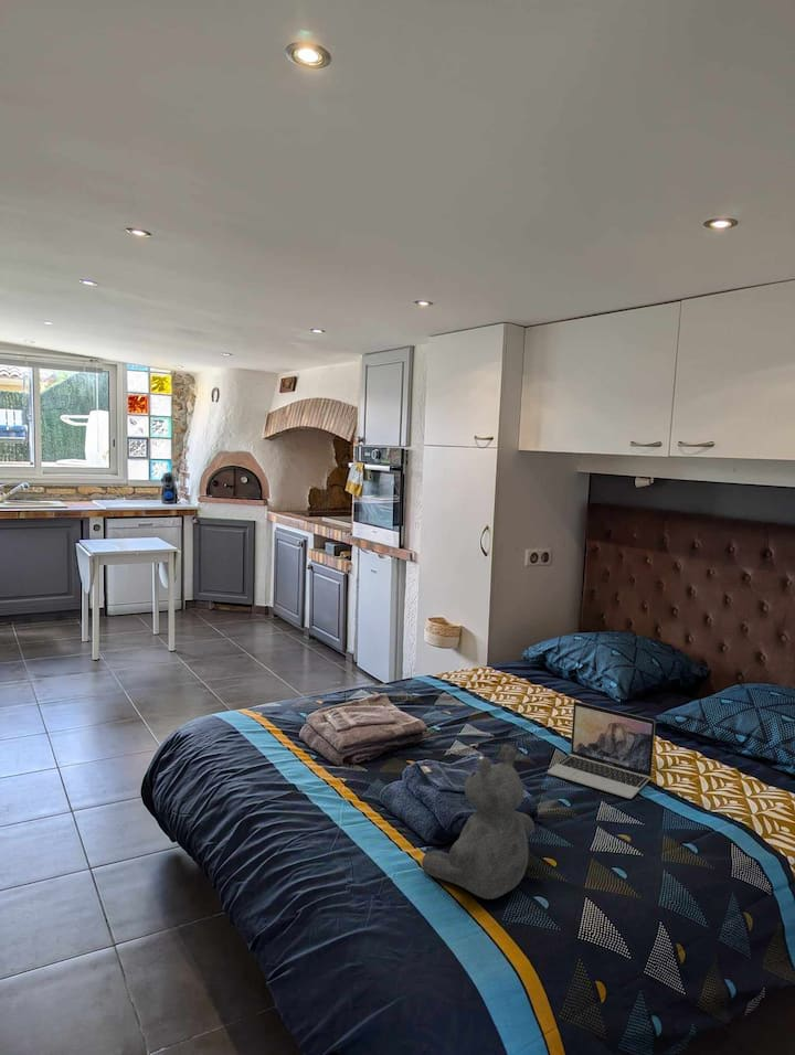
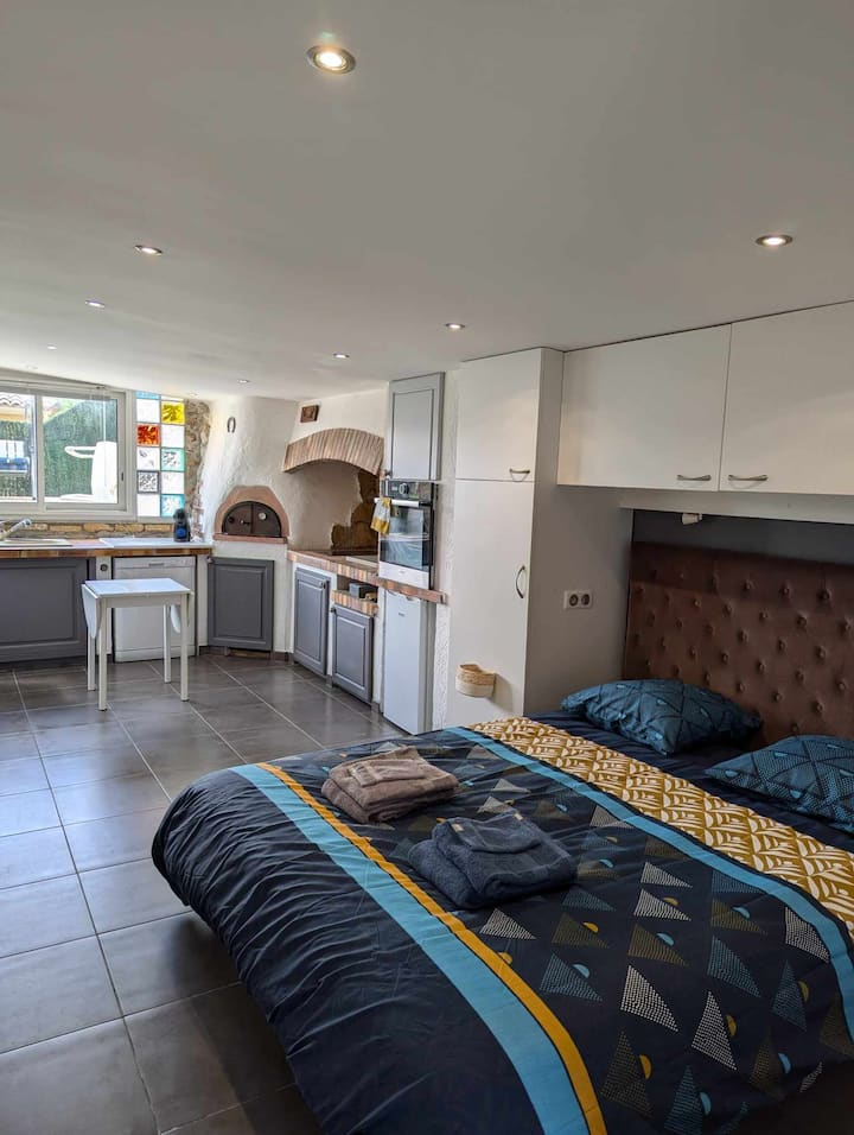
- laptop [547,701,656,800]
- teddy bear [421,747,536,901]
